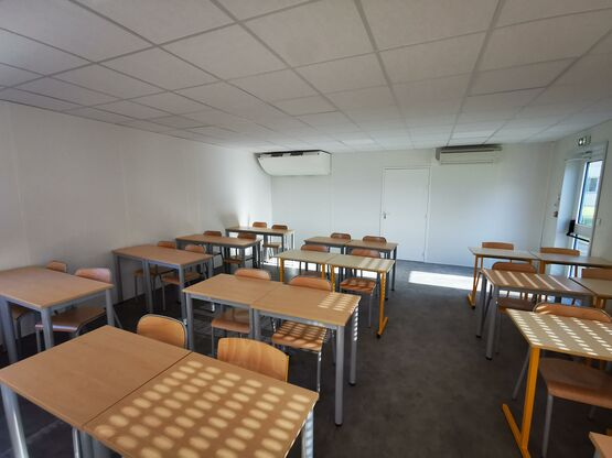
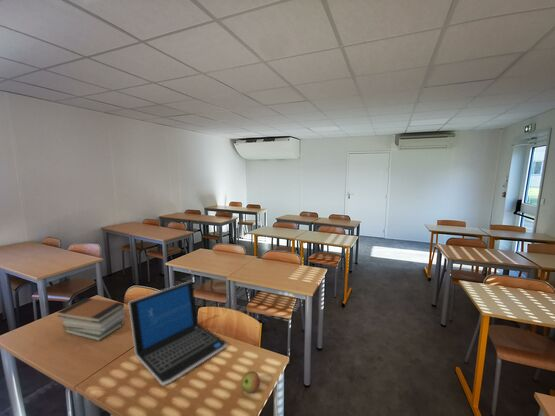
+ book stack [56,297,126,342]
+ apple [241,370,261,394]
+ laptop [127,280,228,387]
